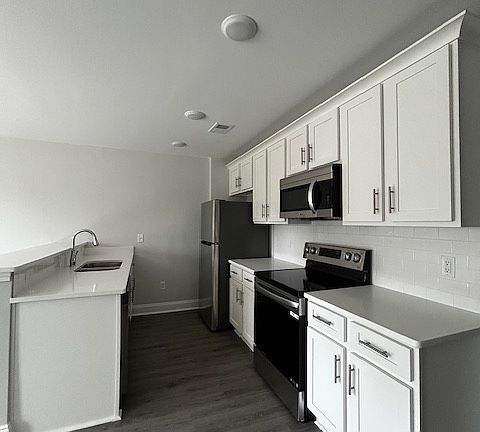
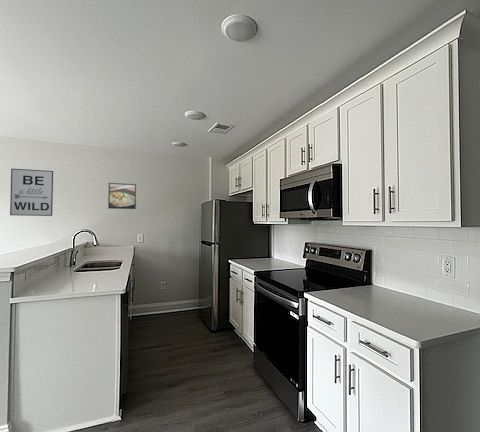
+ wall art [9,167,54,217]
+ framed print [107,182,137,210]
